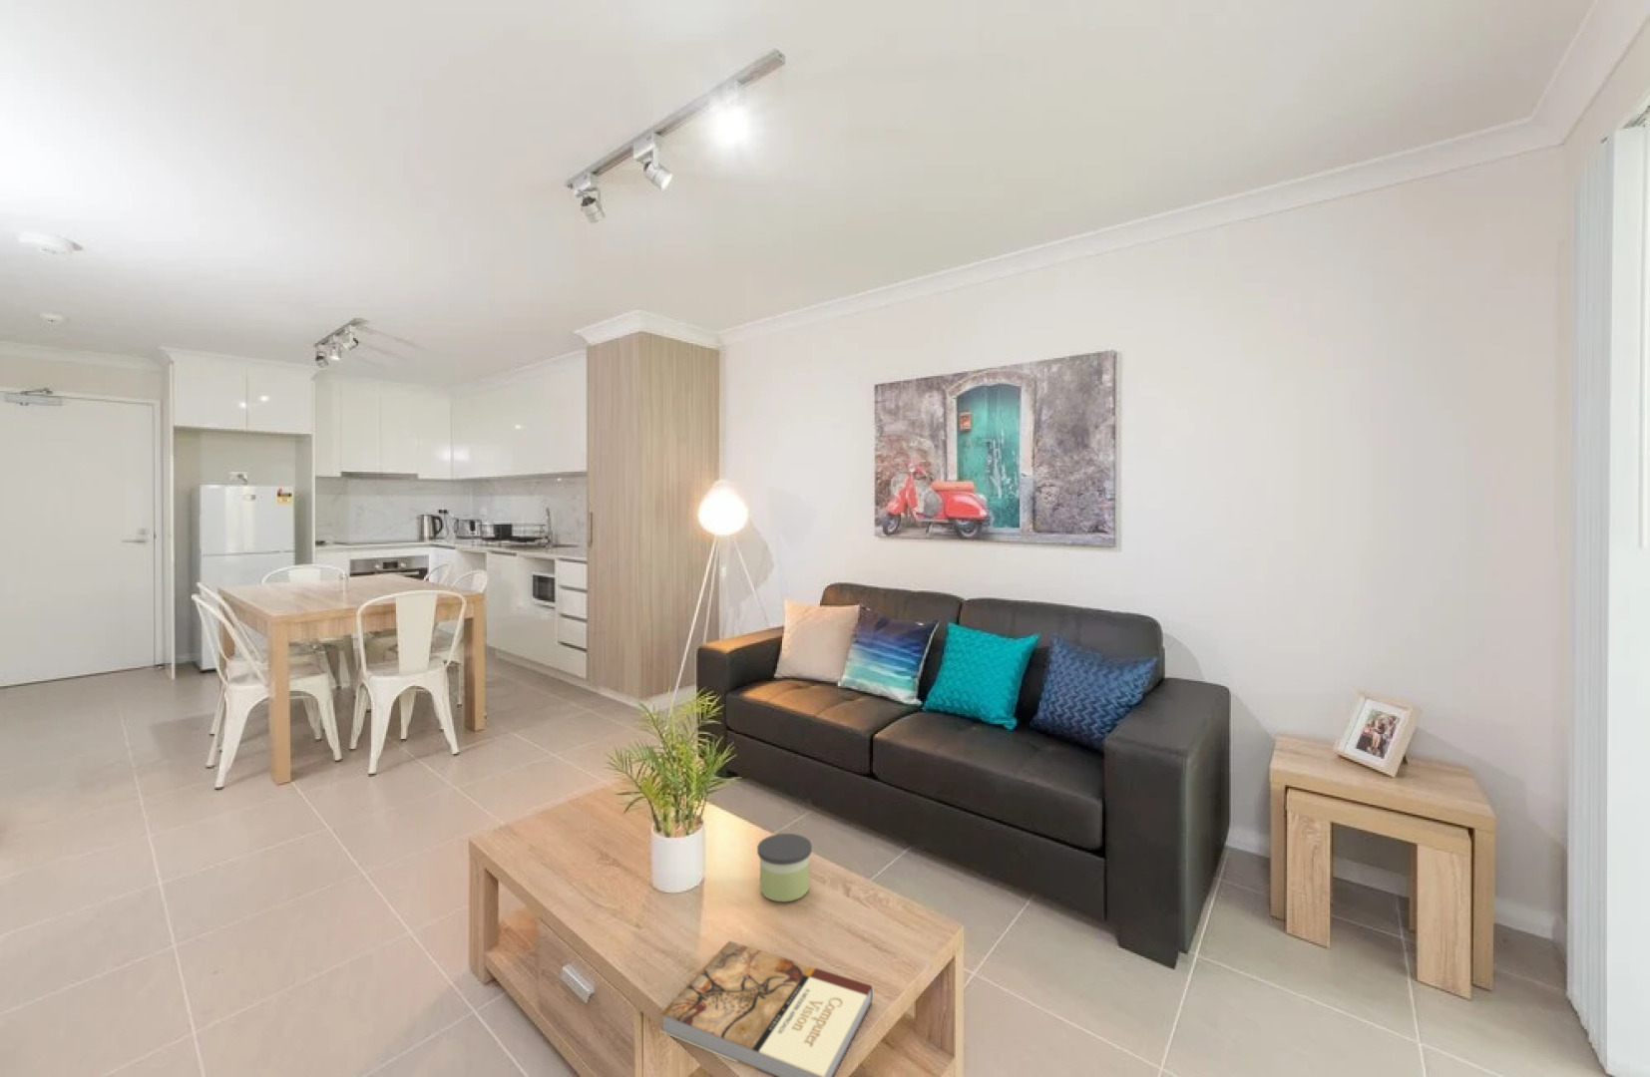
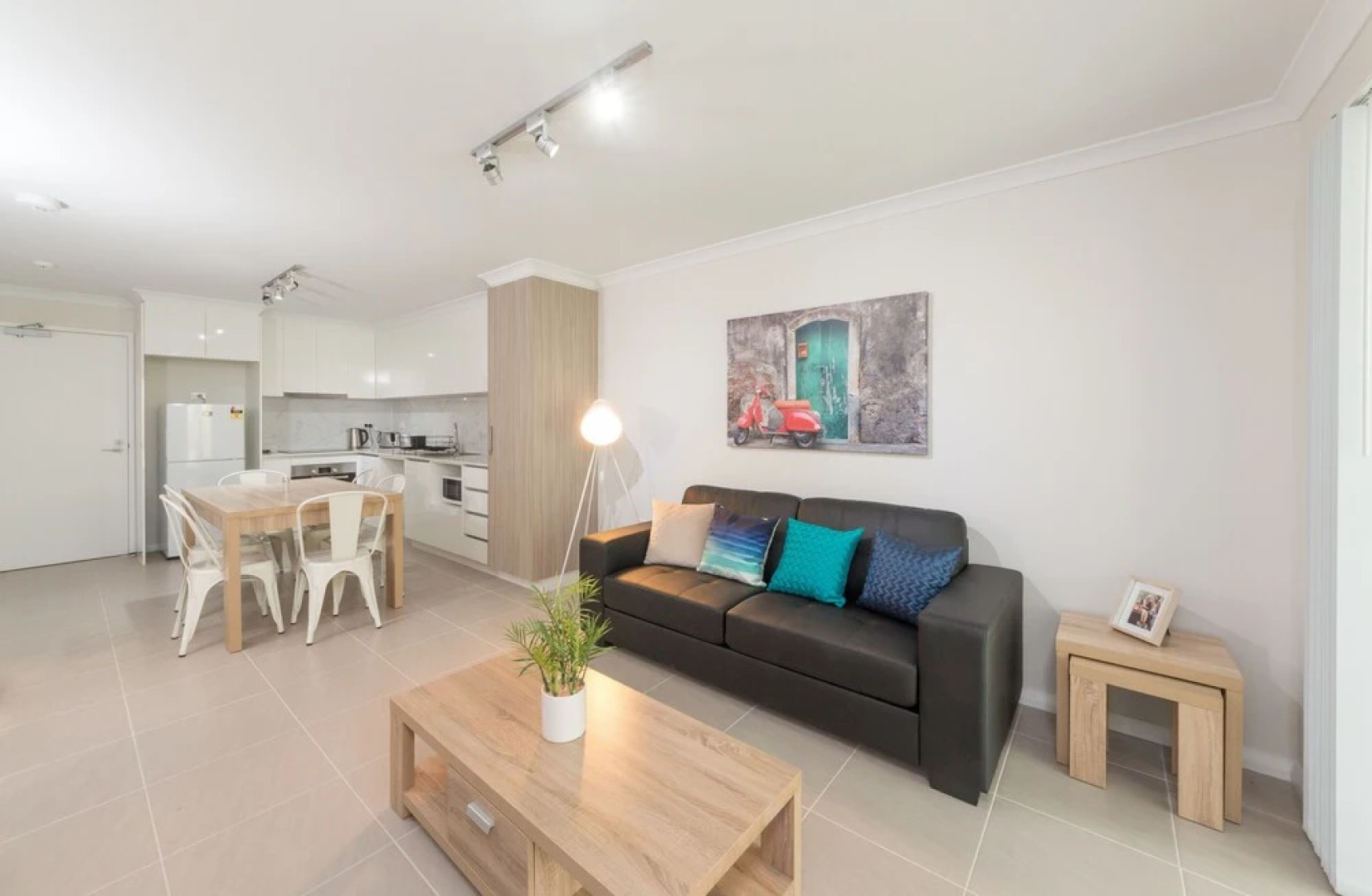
- book [660,940,874,1077]
- candle [756,833,813,903]
